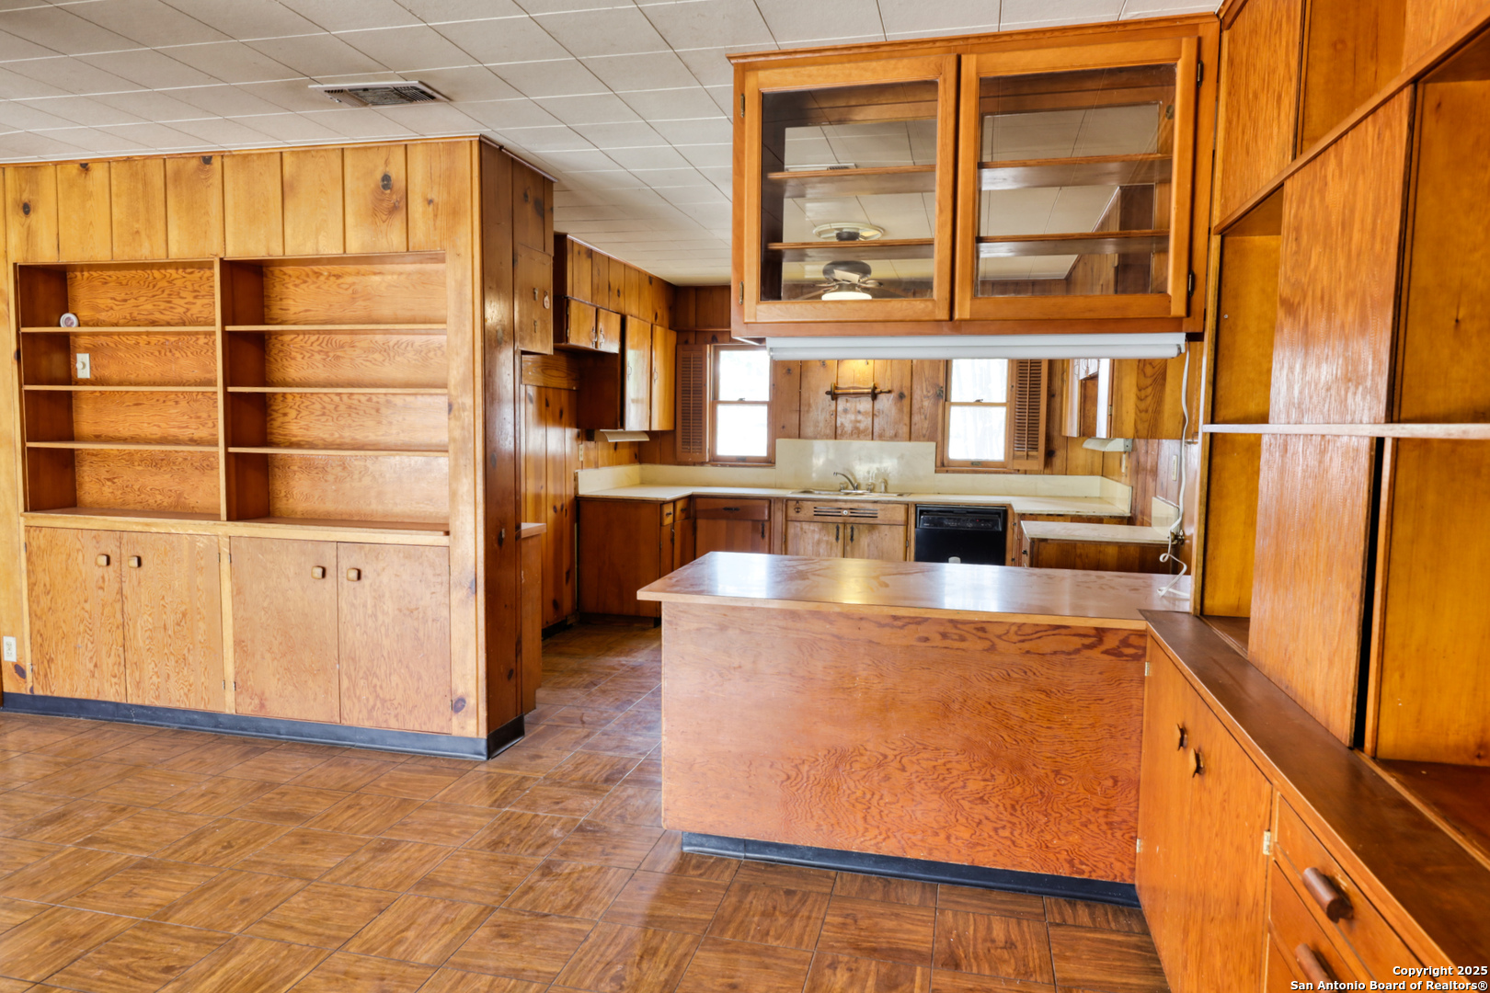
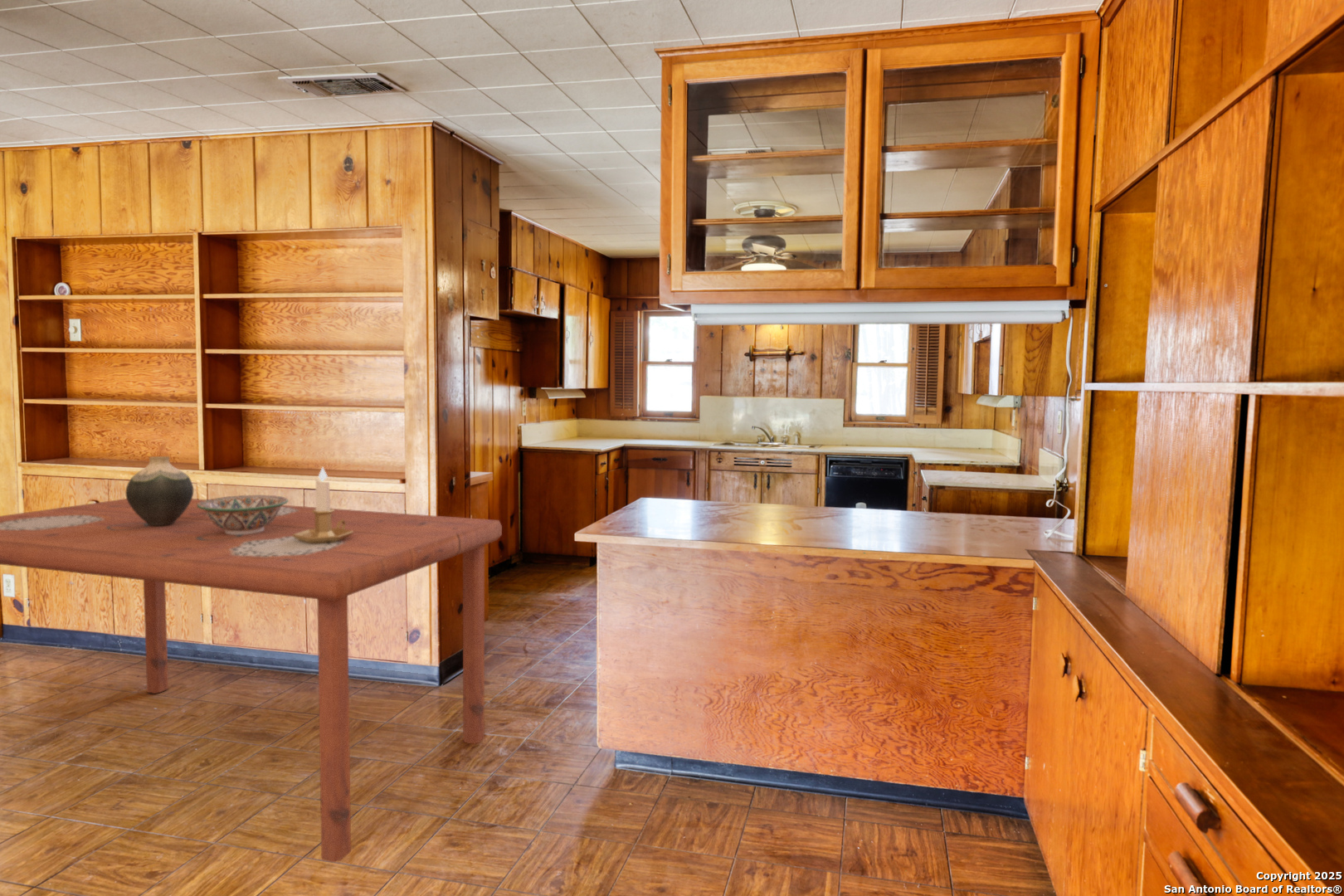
+ table [0,498,503,863]
+ vase [124,455,194,526]
+ candlestick [293,466,353,544]
+ decorative bowl [197,494,290,535]
